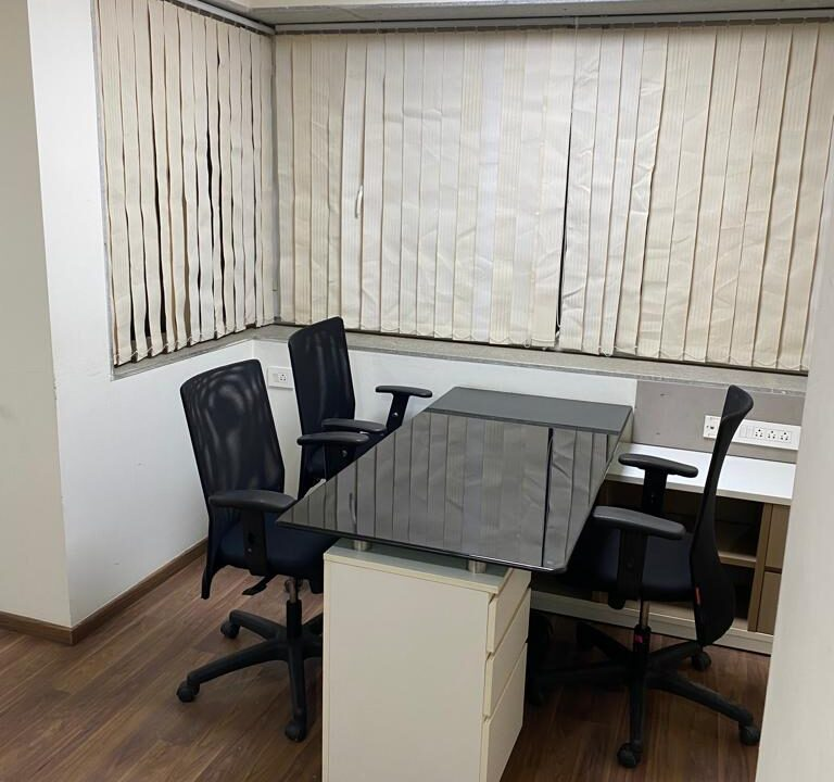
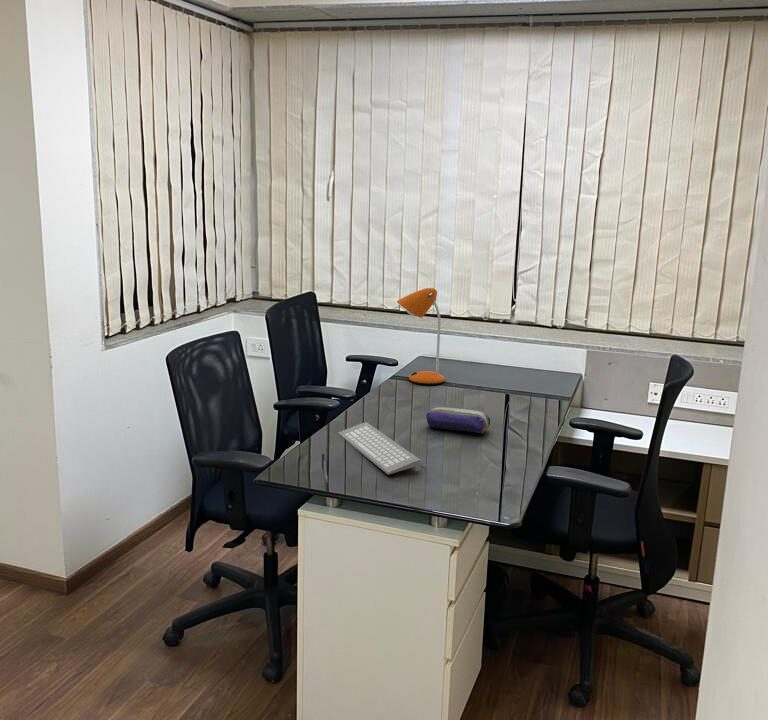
+ pencil case [425,406,491,434]
+ desk lamp [396,287,446,385]
+ computer keyboard [337,421,422,476]
